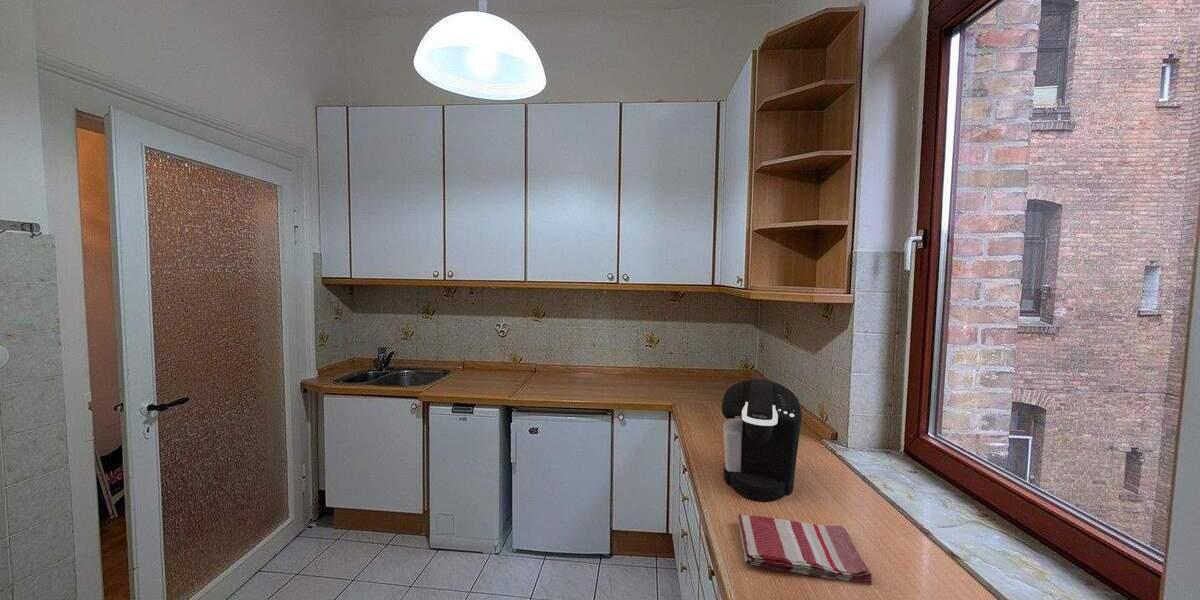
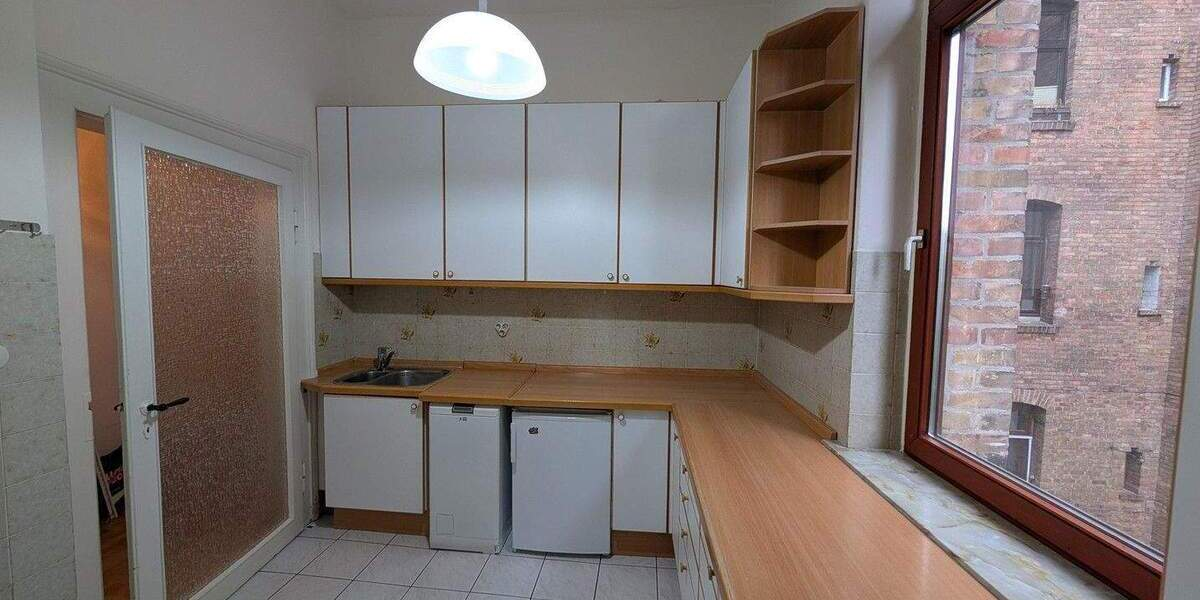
- dish towel [736,514,873,586]
- coffee maker [721,378,803,502]
